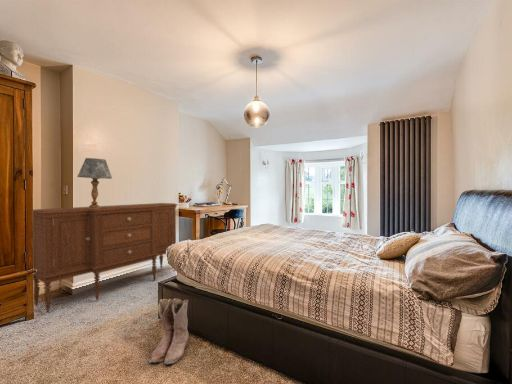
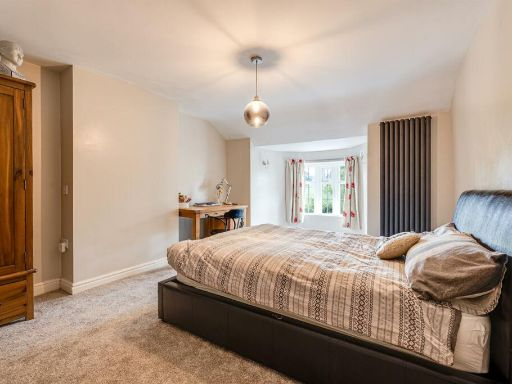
- table lamp [77,157,113,208]
- sideboard [32,202,178,314]
- boots [148,298,190,365]
